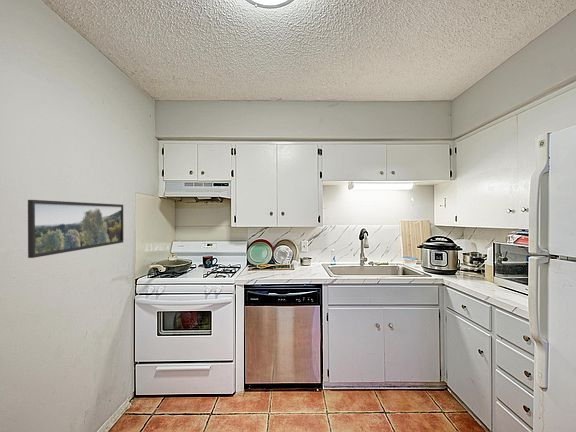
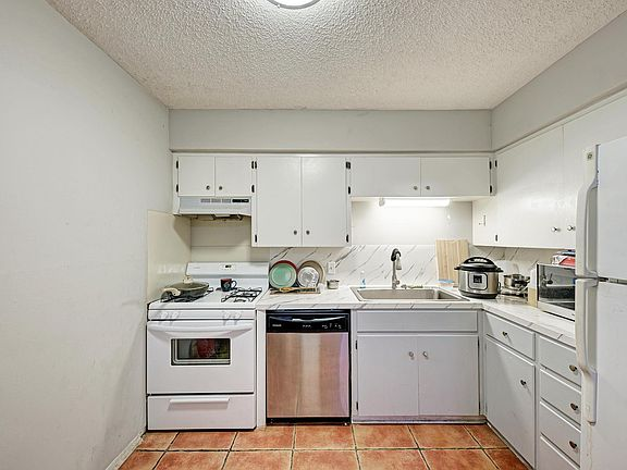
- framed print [27,199,124,259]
